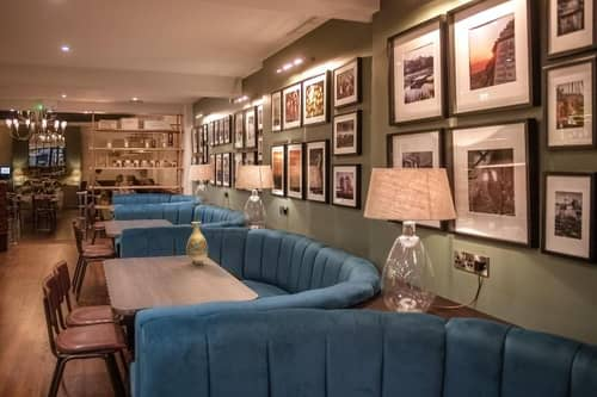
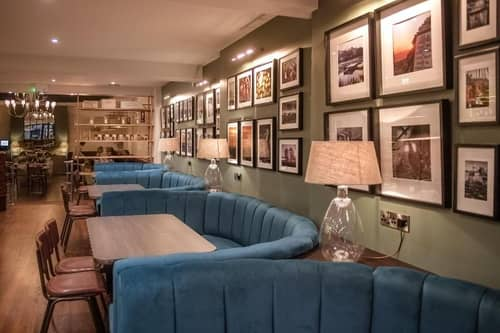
- vase [185,221,209,265]
